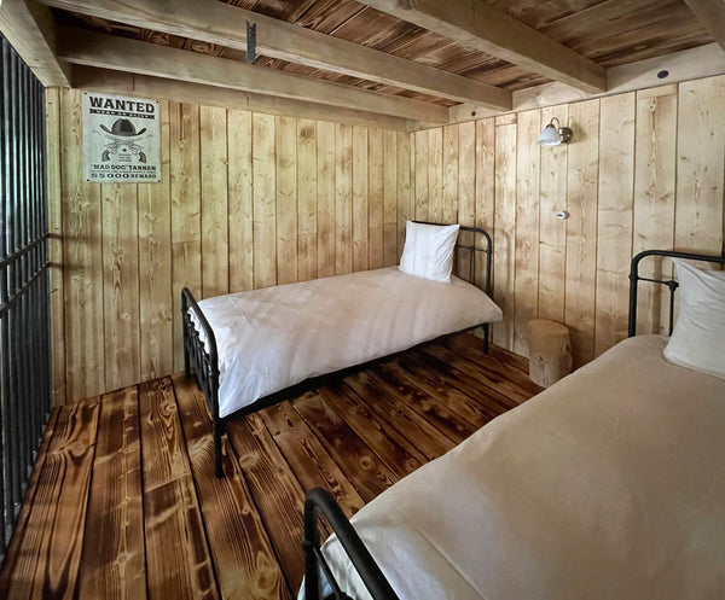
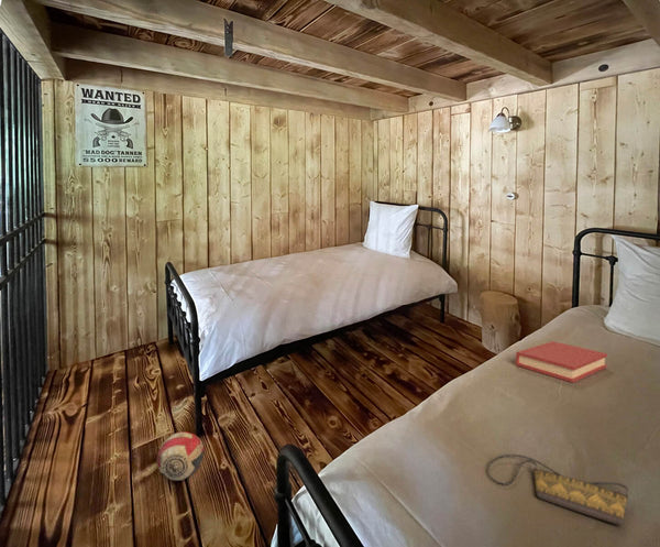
+ hardback book [515,340,608,383]
+ handbag [487,453,629,527]
+ ball [156,430,205,482]
